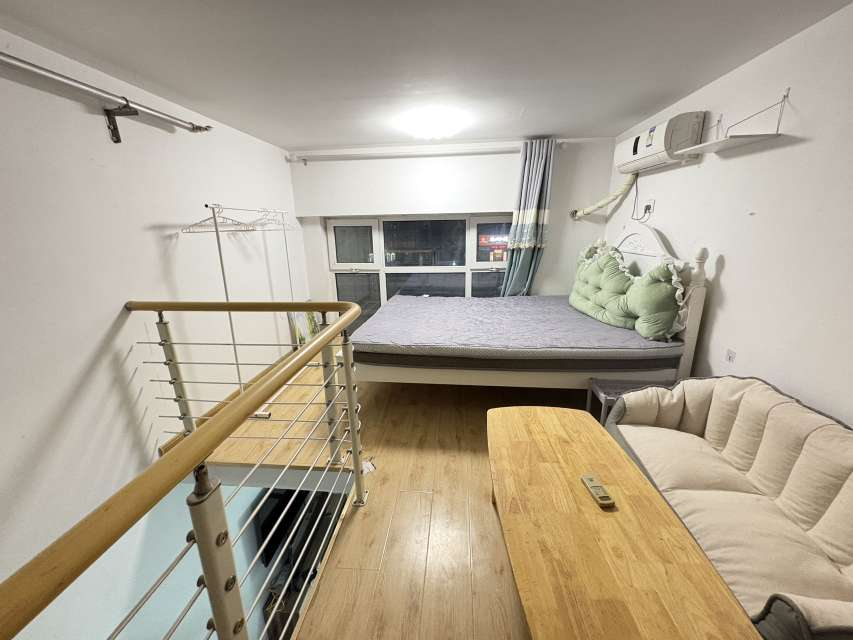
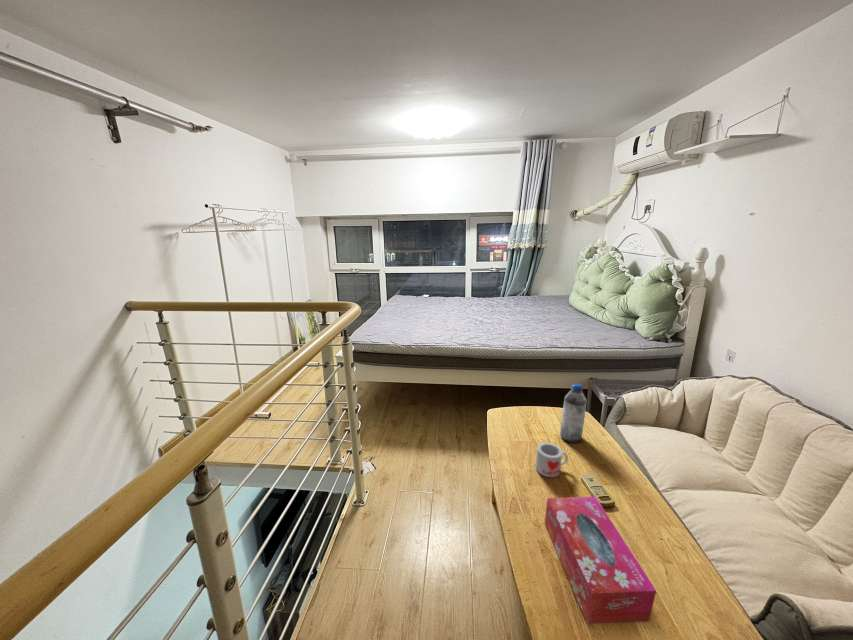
+ water bottle [559,382,588,444]
+ tissue box [544,496,657,625]
+ mug [535,442,569,478]
